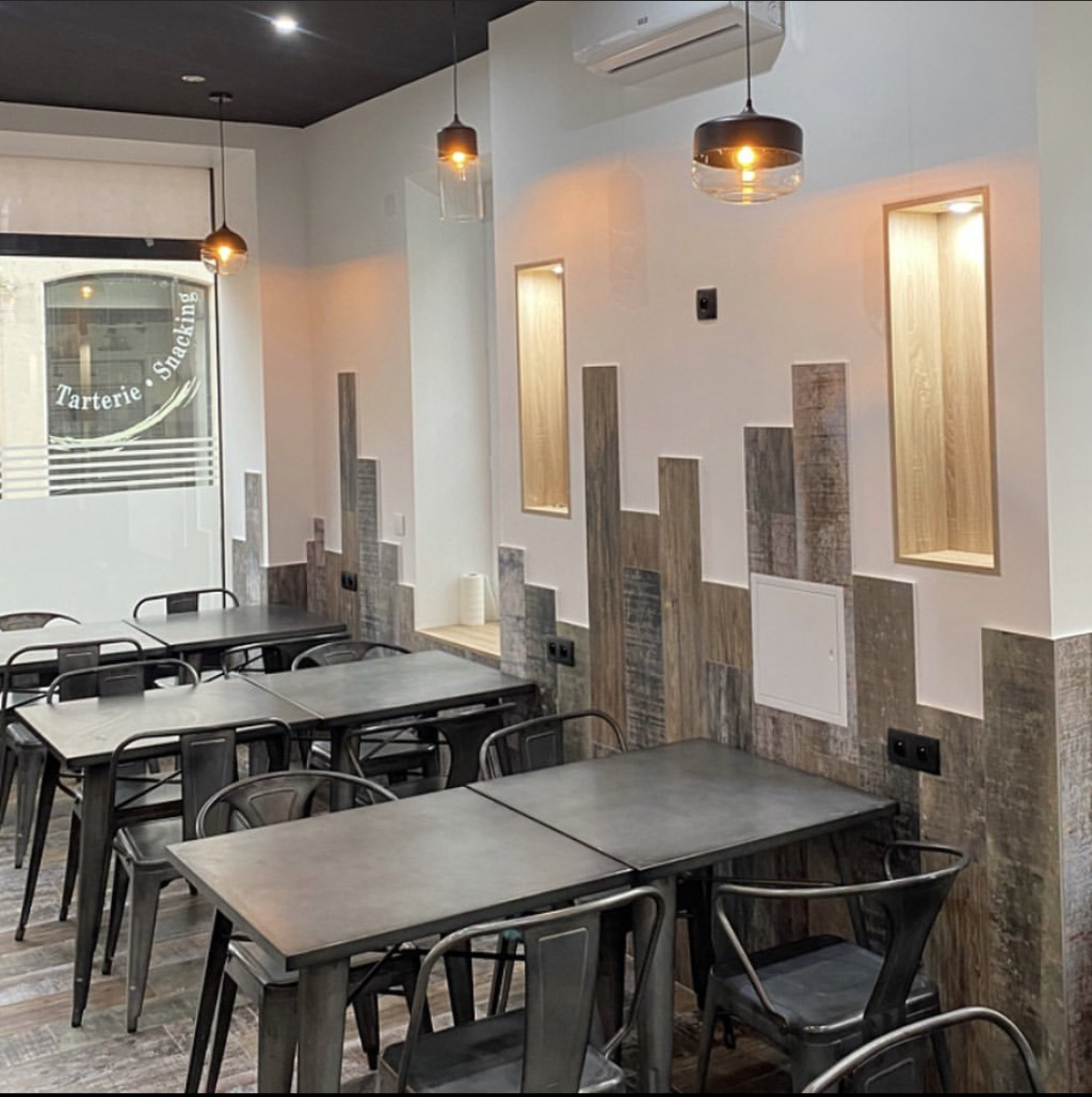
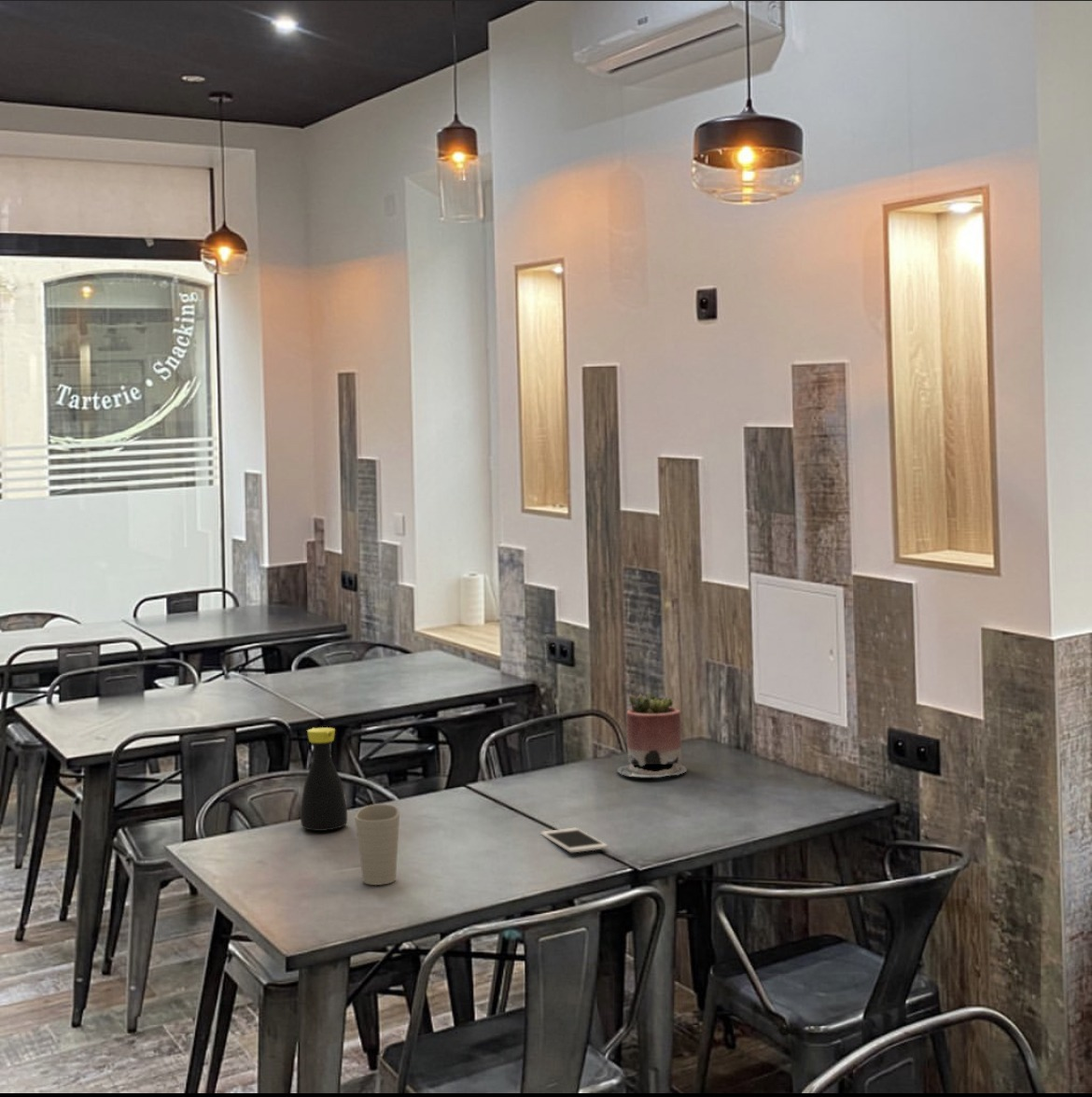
+ cell phone [539,827,609,853]
+ succulent planter [616,691,688,778]
+ bottle [300,726,348,832]
+ cup [354,803,400,886]
